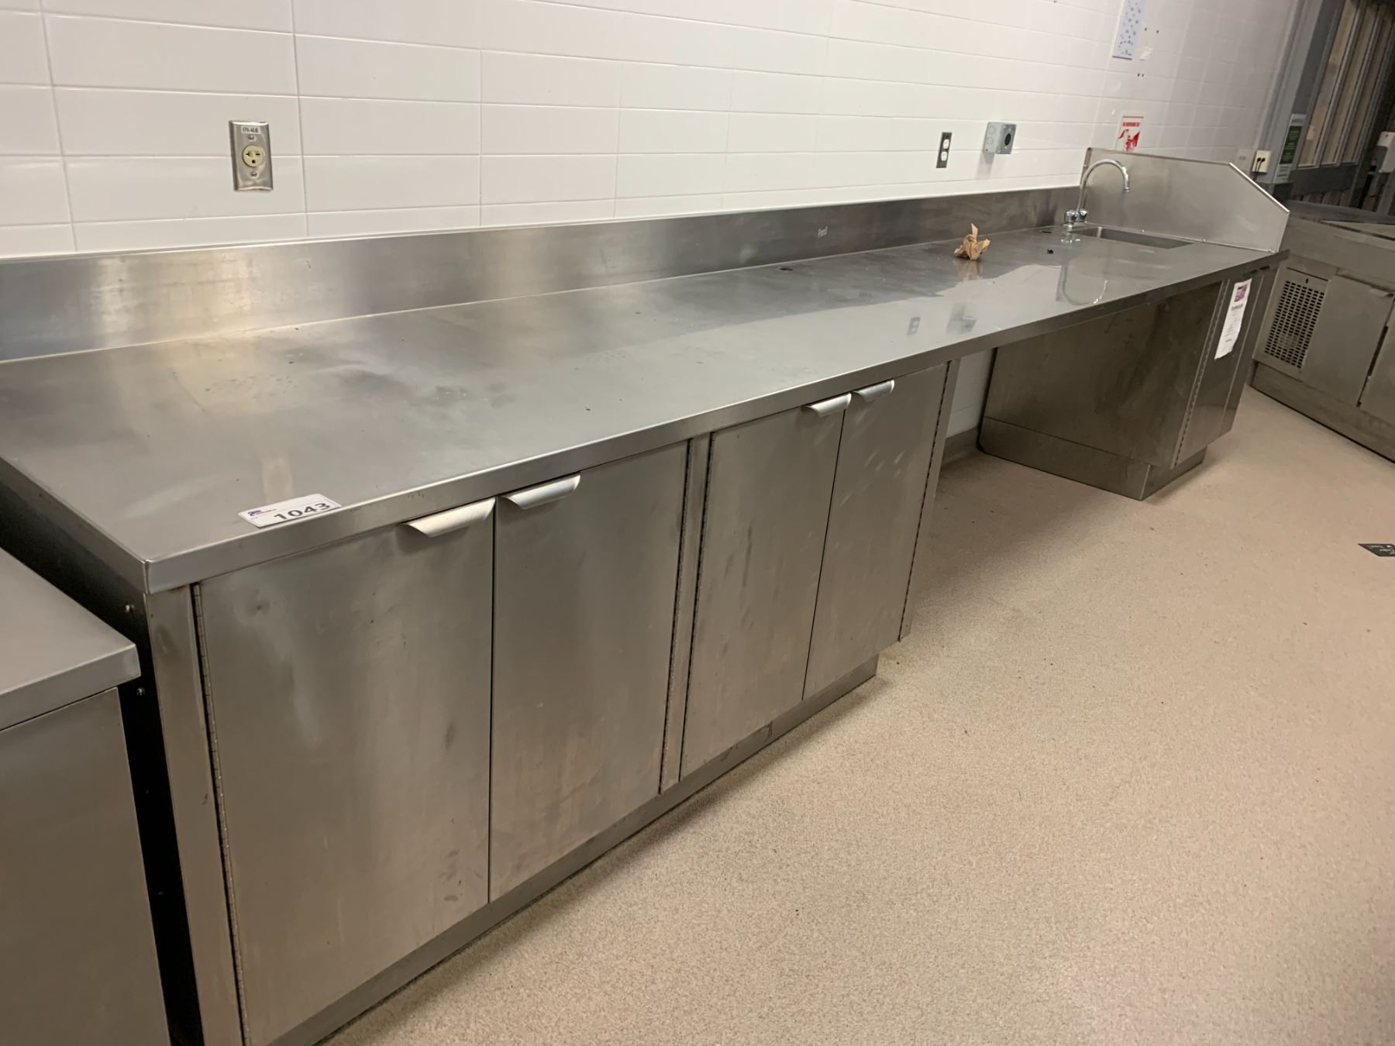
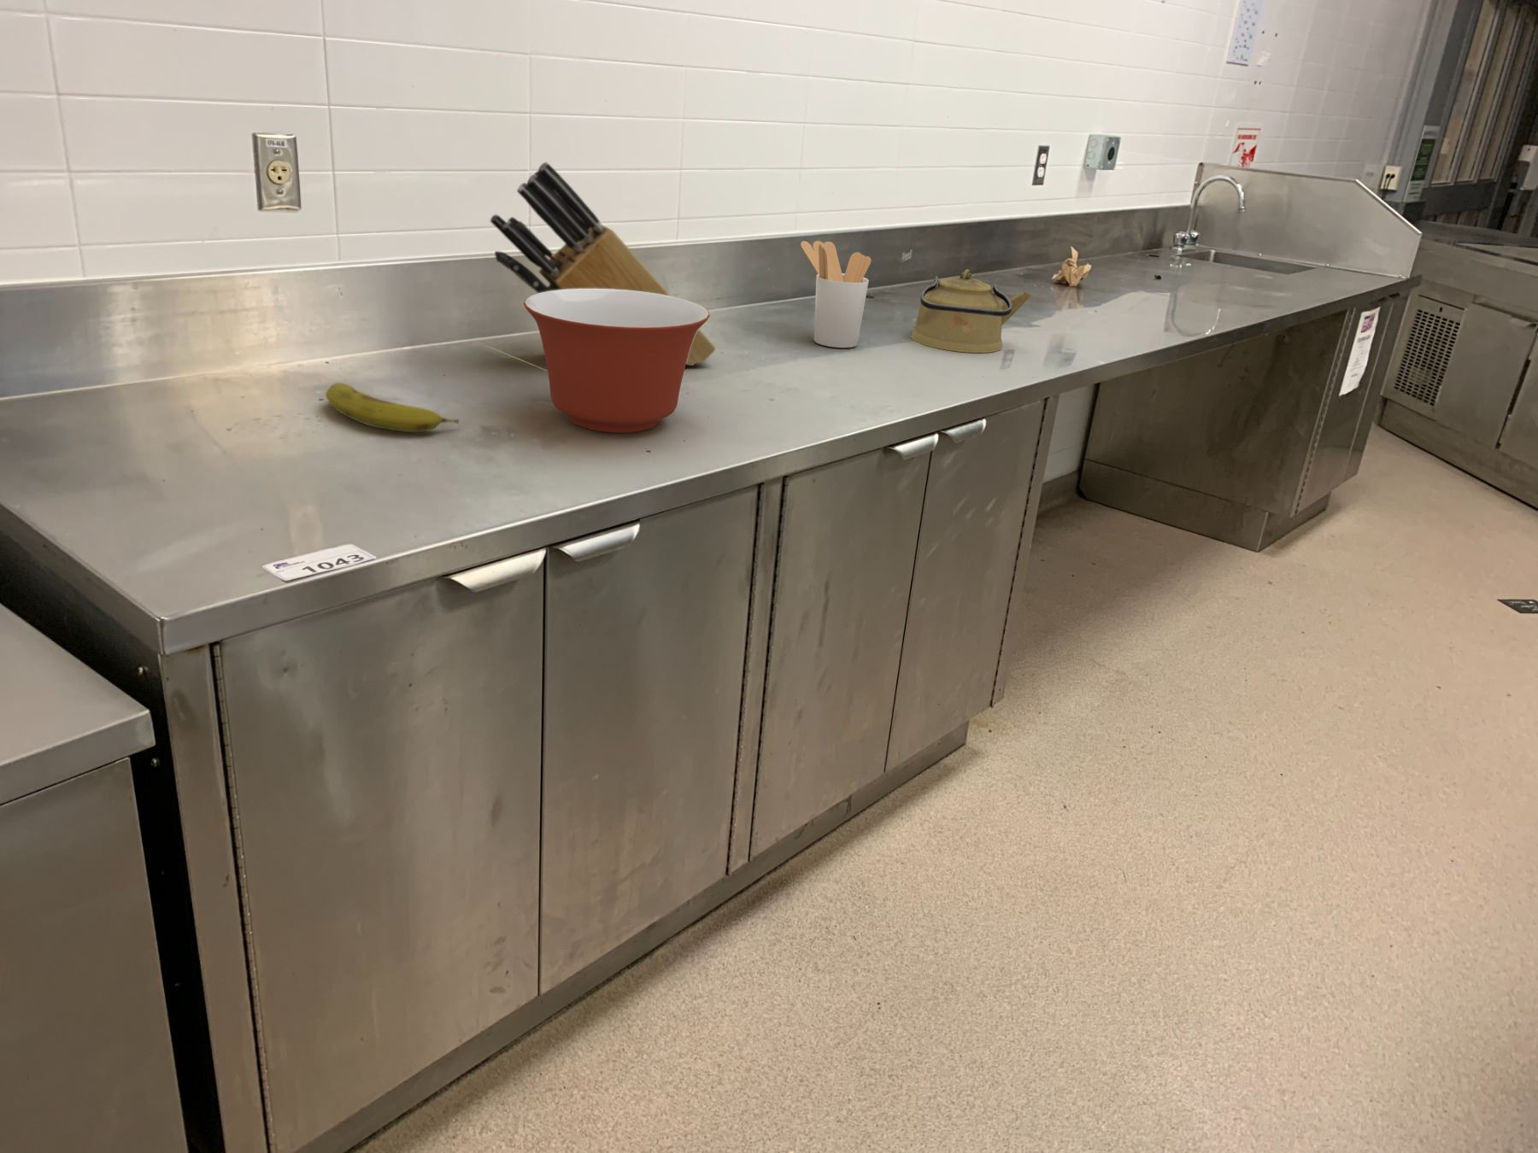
+ knife block [489,161,716,367]
+ mixing bowl [523,288,711,434]
+ fruit [325,382,460,434]
+ utensil holder [799,240,872,349]
+ kettle [909,268,1032,354]
